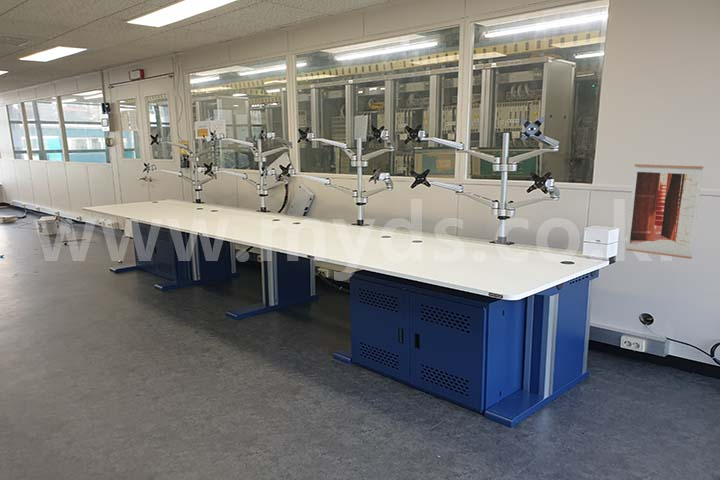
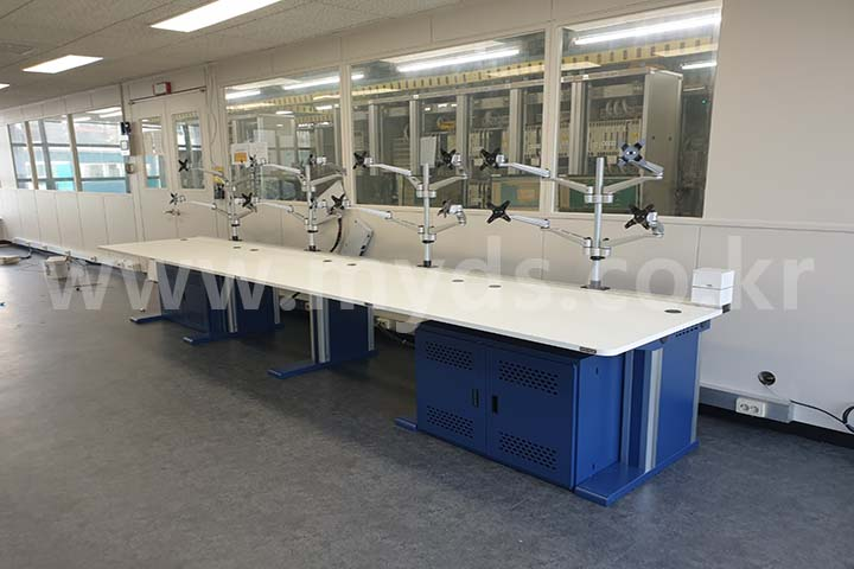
- wall art [625,163,704,260]
